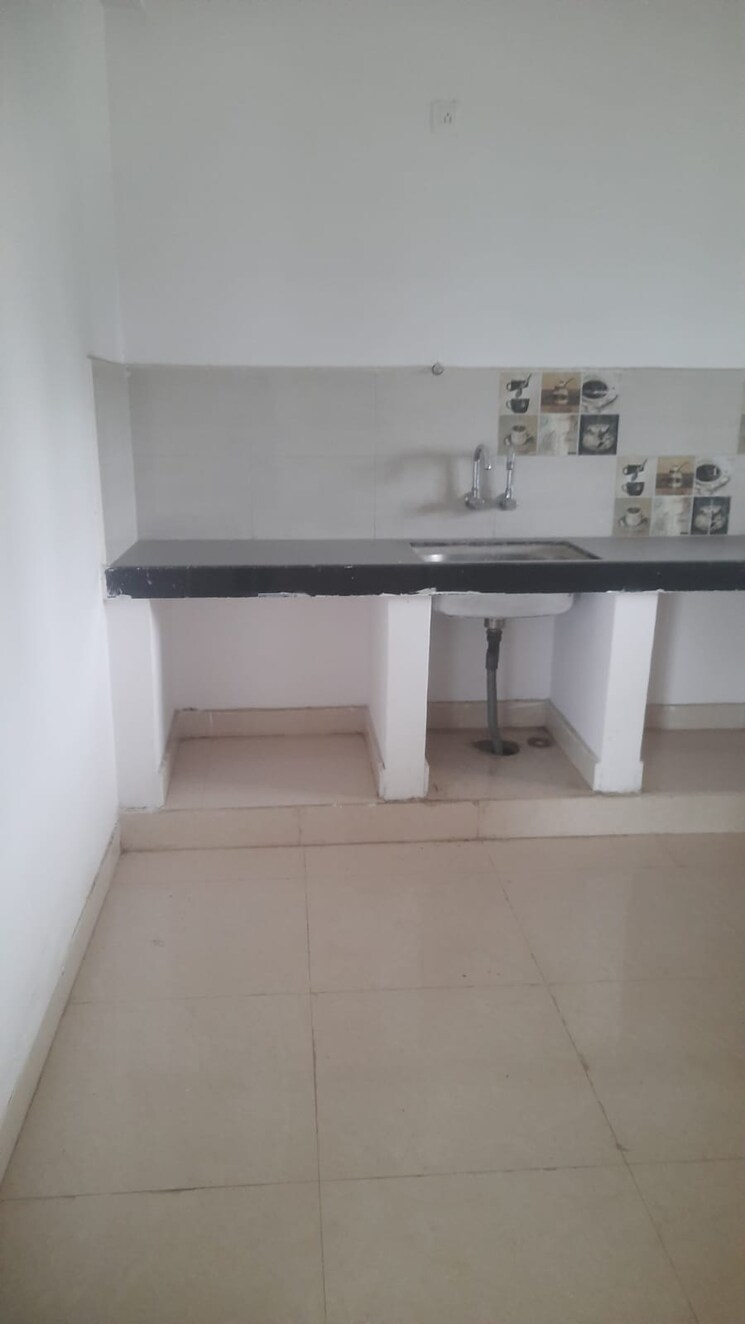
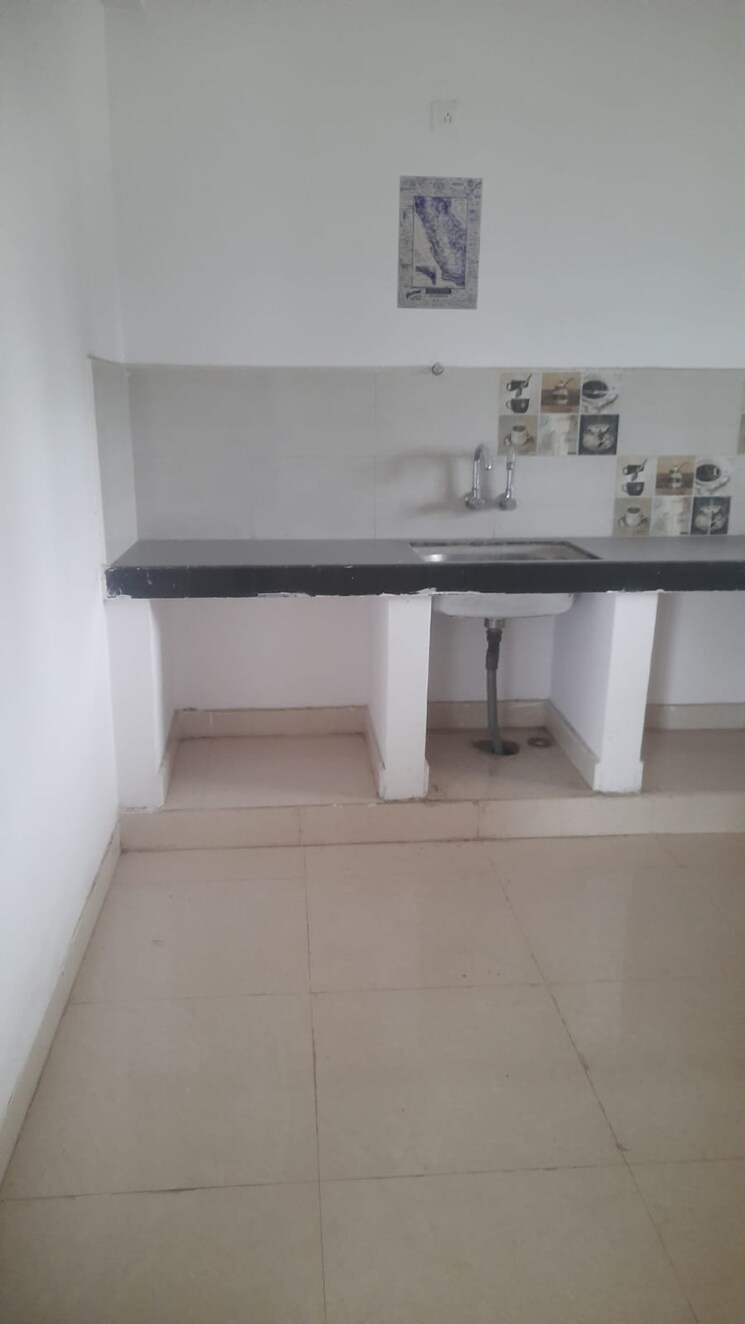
+ wall art [396,174,484,310]
